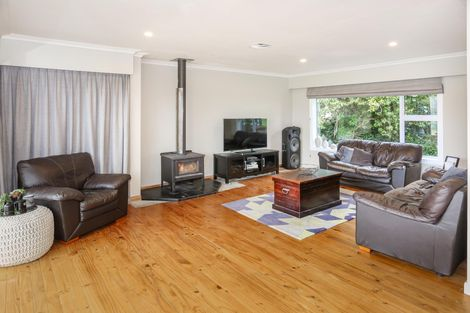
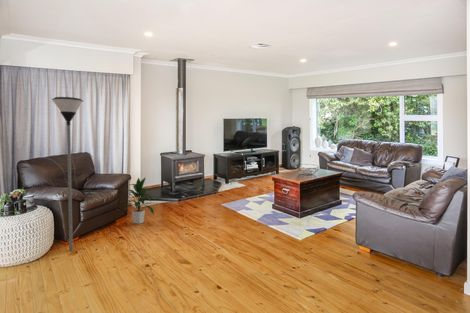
+ indoor plant [120,176,155,225]
+ floor lamp [51,96,85,252]
